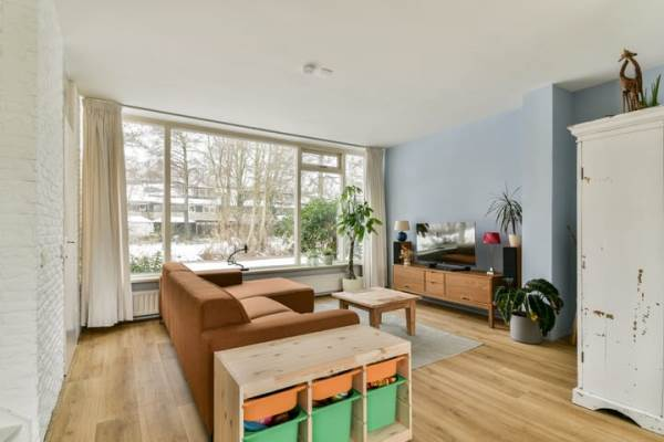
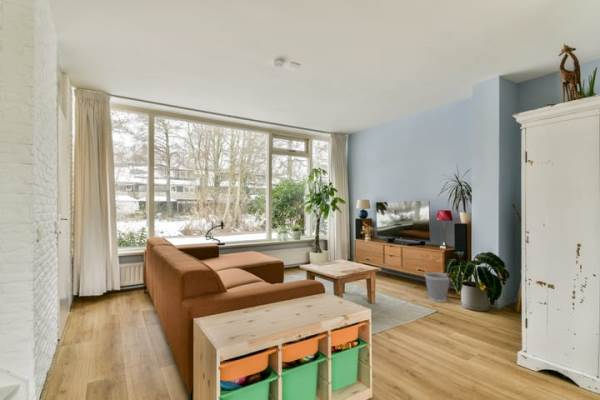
+ wastebasket [423,271,451,303]
